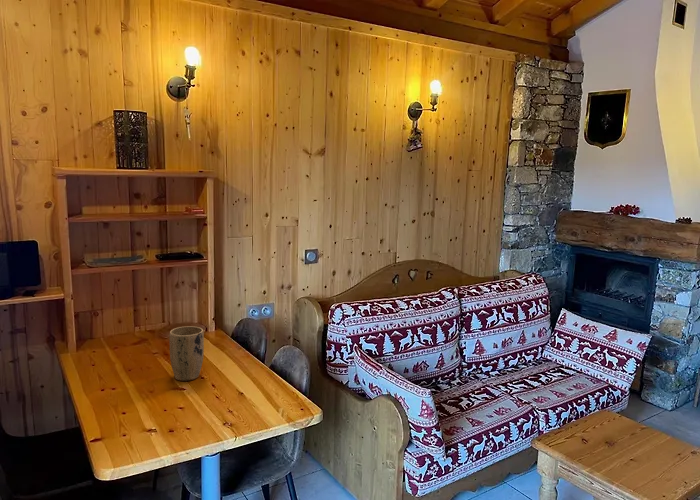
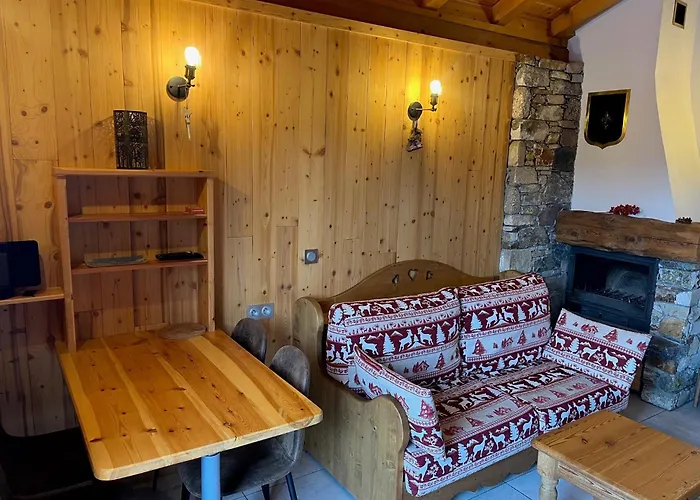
- plant pot [168,325,205,382]
